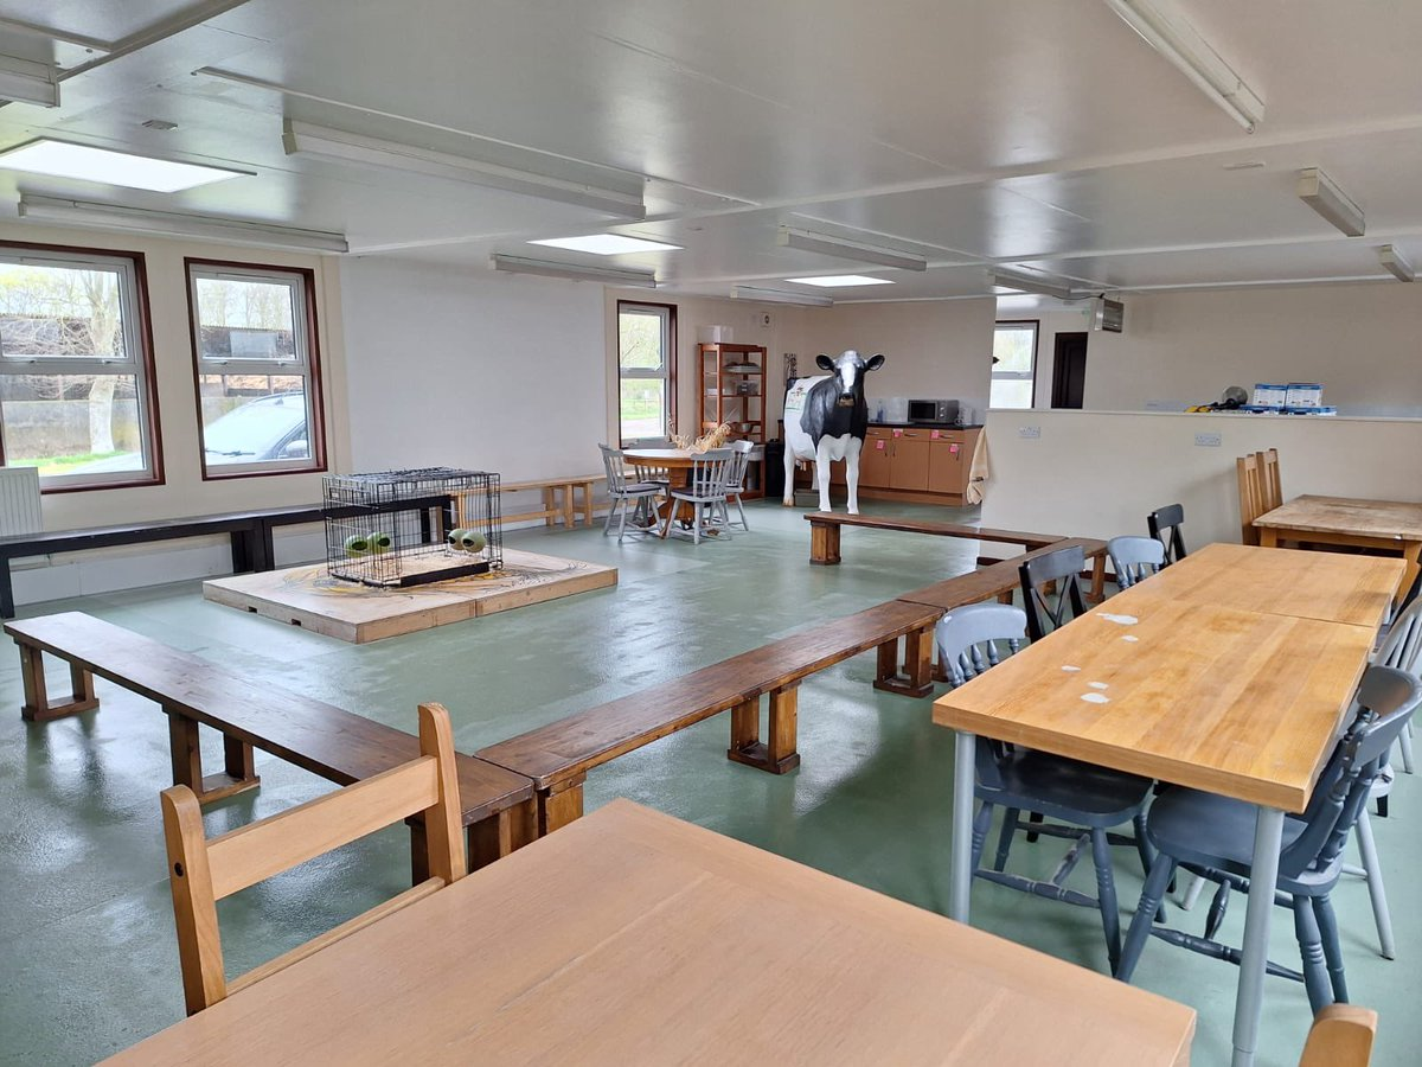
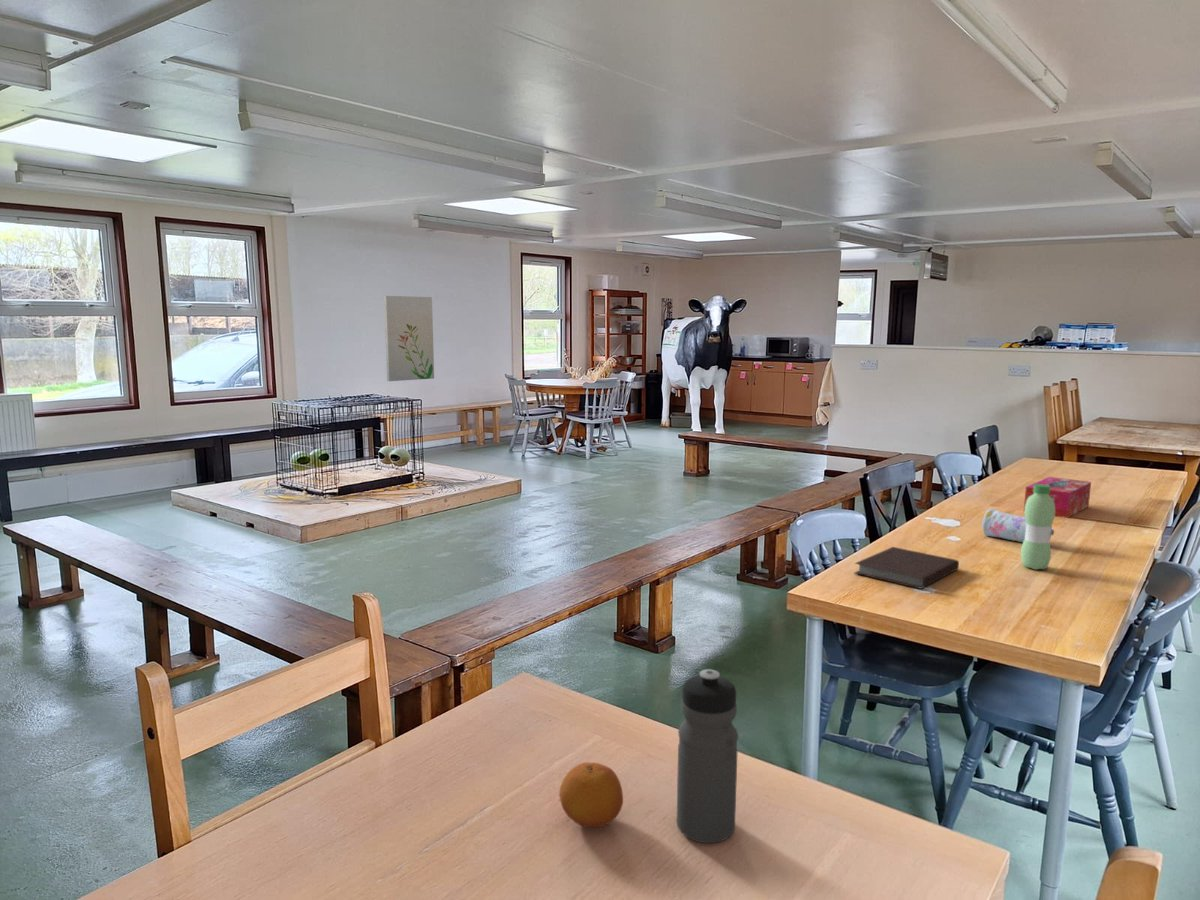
+ fruit [558,761,624,828]
+ water bottle [676,668,739,844]
+ notebook [854,546,960,590]
+ wall art [383,295,435,382]
+ pencil case [981,508,1055,543]
+ water bottle [1020,484,1056,571]
+ tissue box [1023,476,1092,519]
